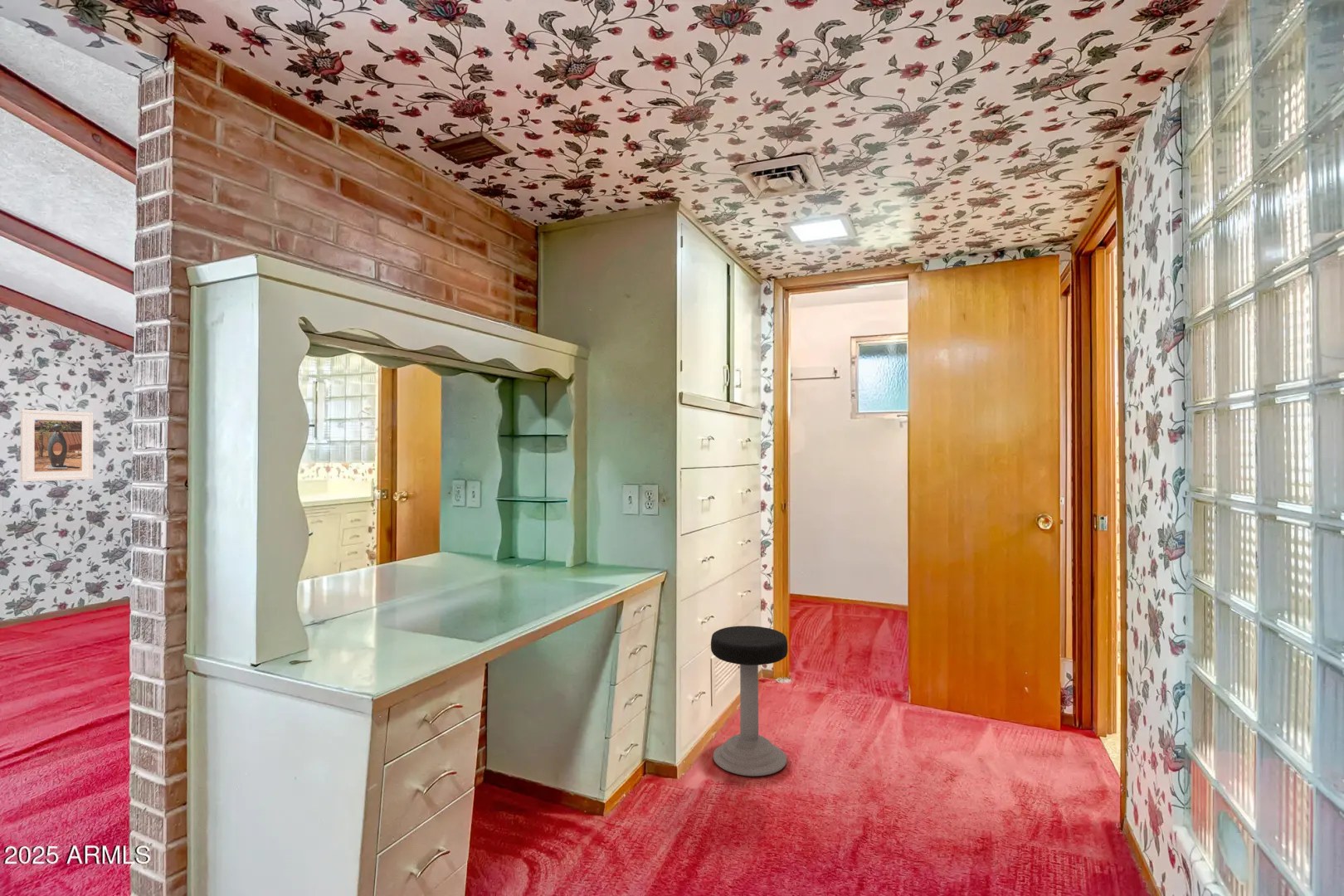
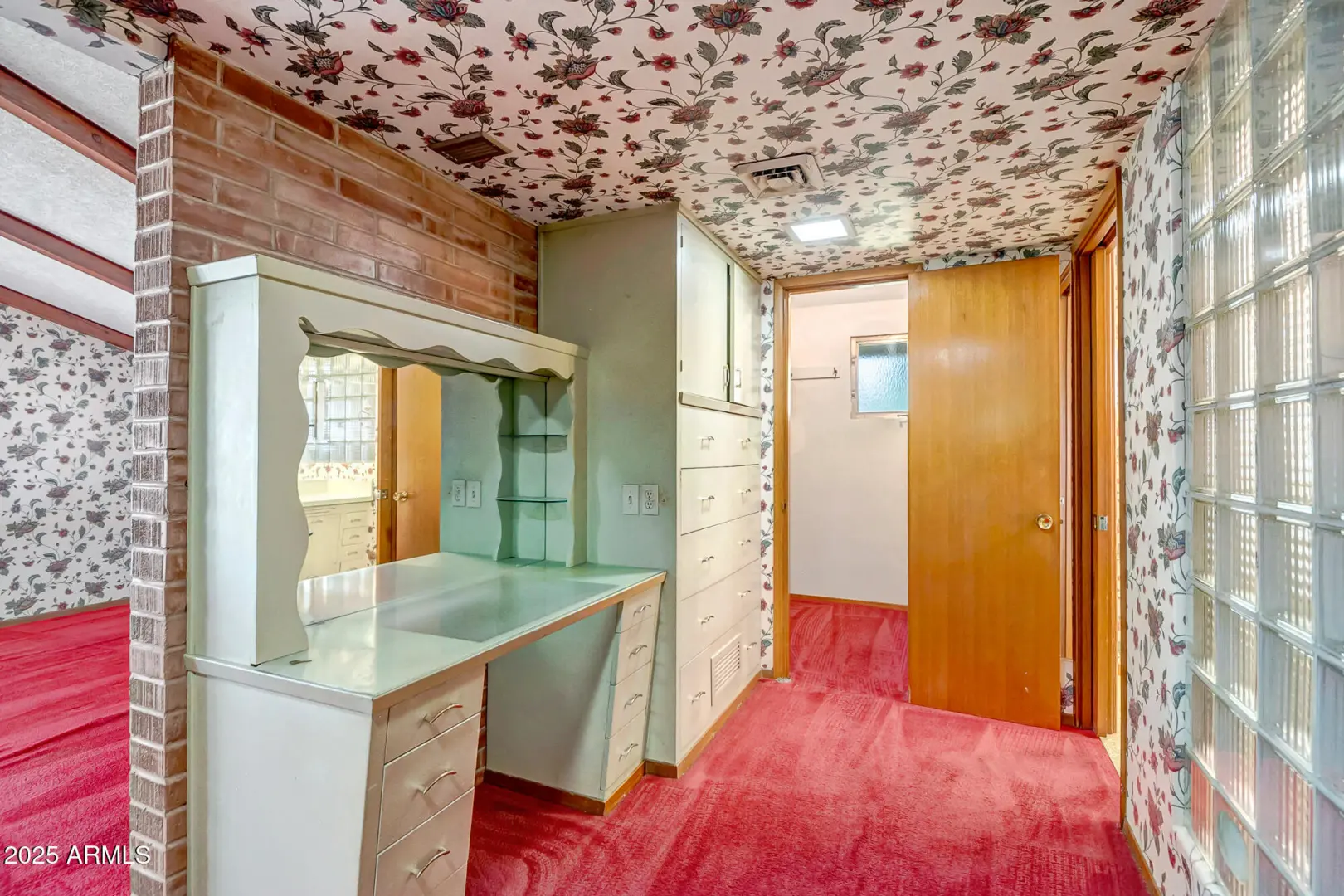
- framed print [20,408,94,483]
- stool [710,625,788,777]
